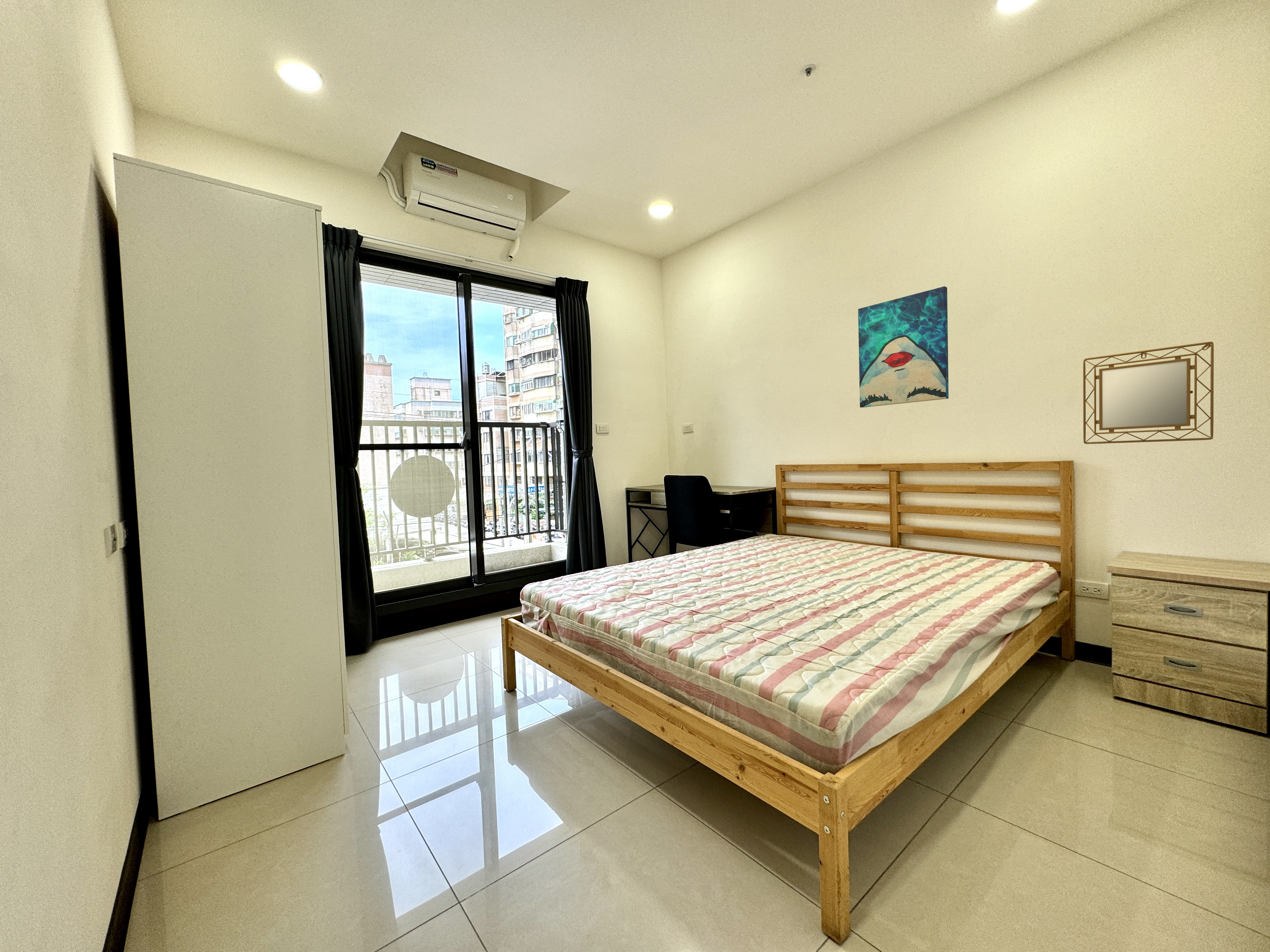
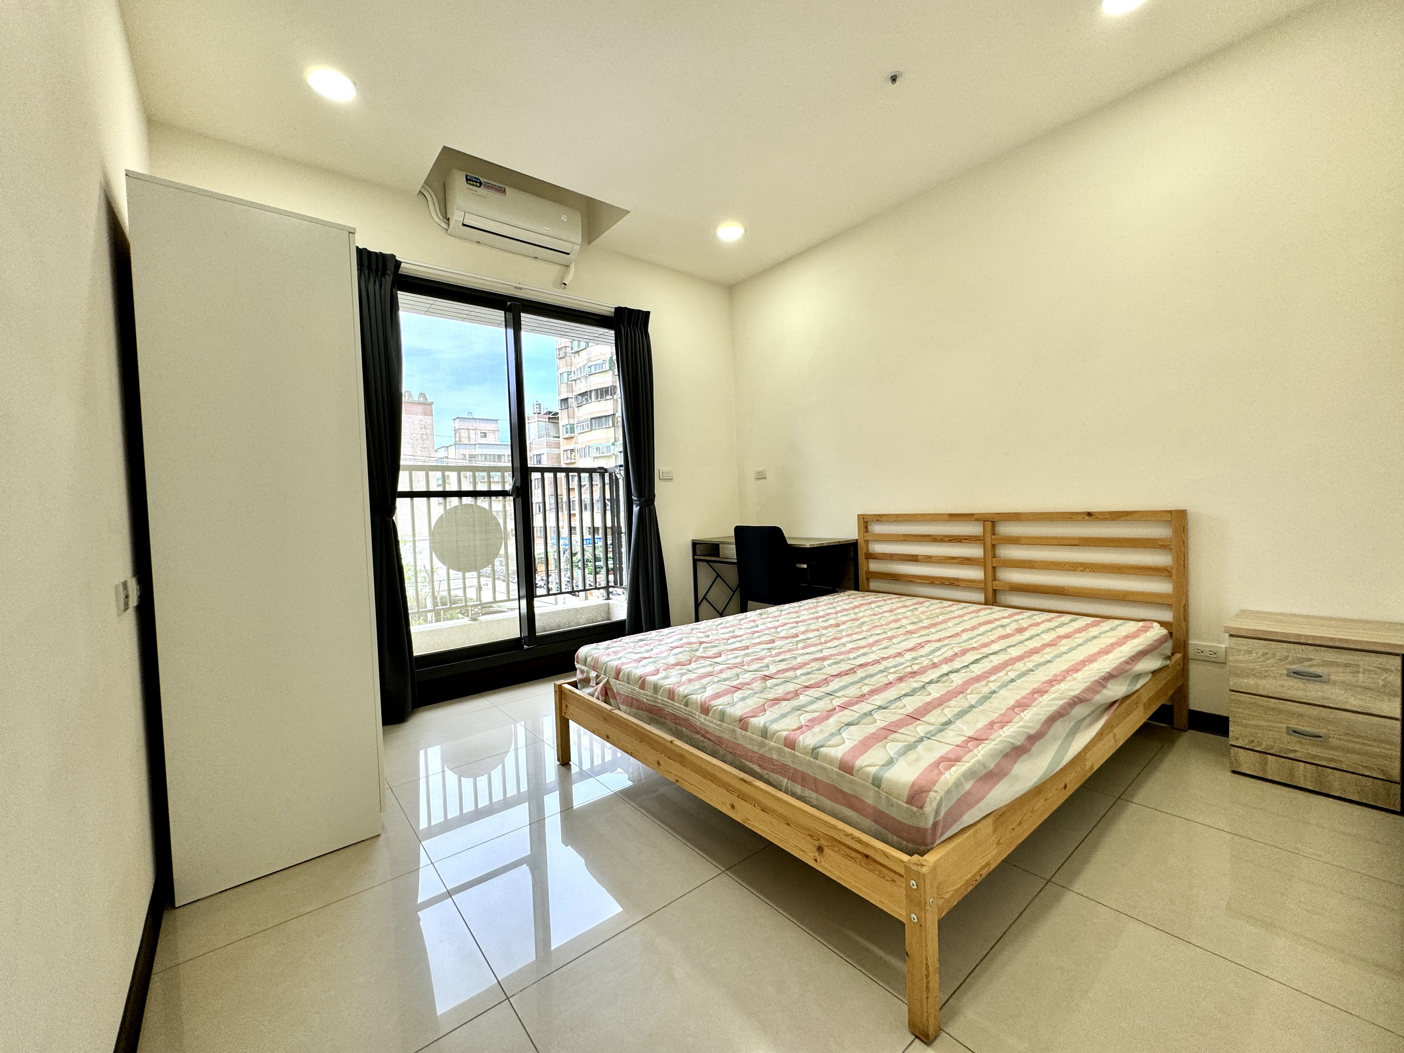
- home mirror [1083,341,1214,444]
- wall art [858,286,949,408]
